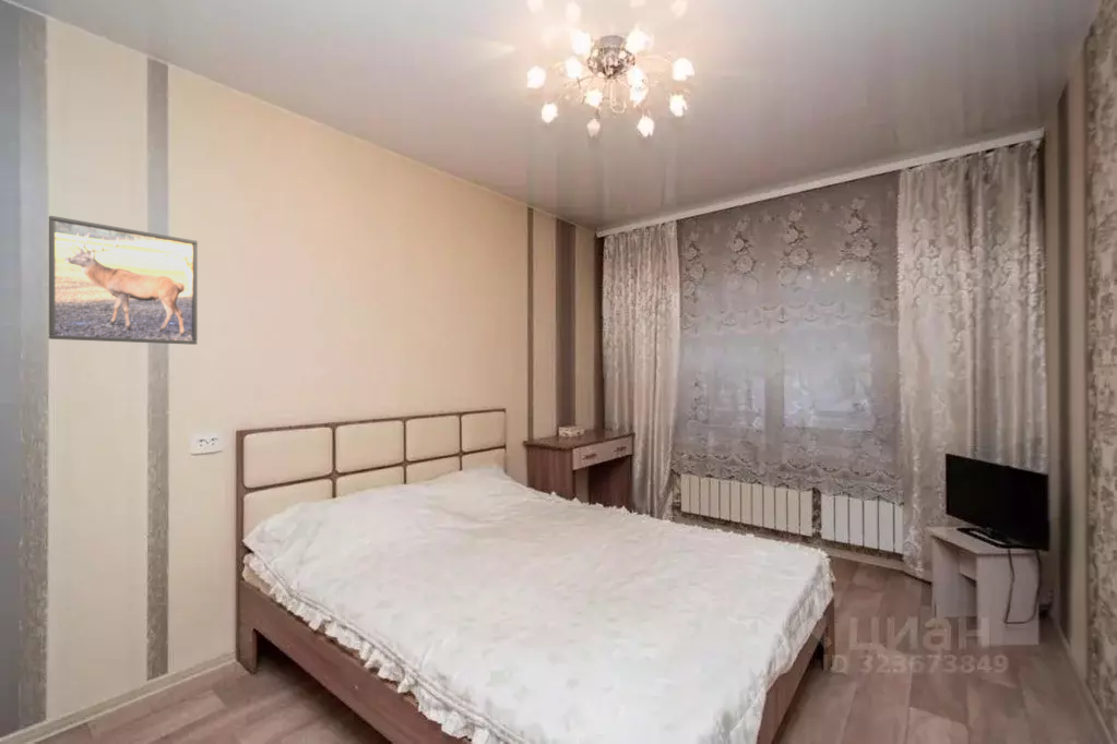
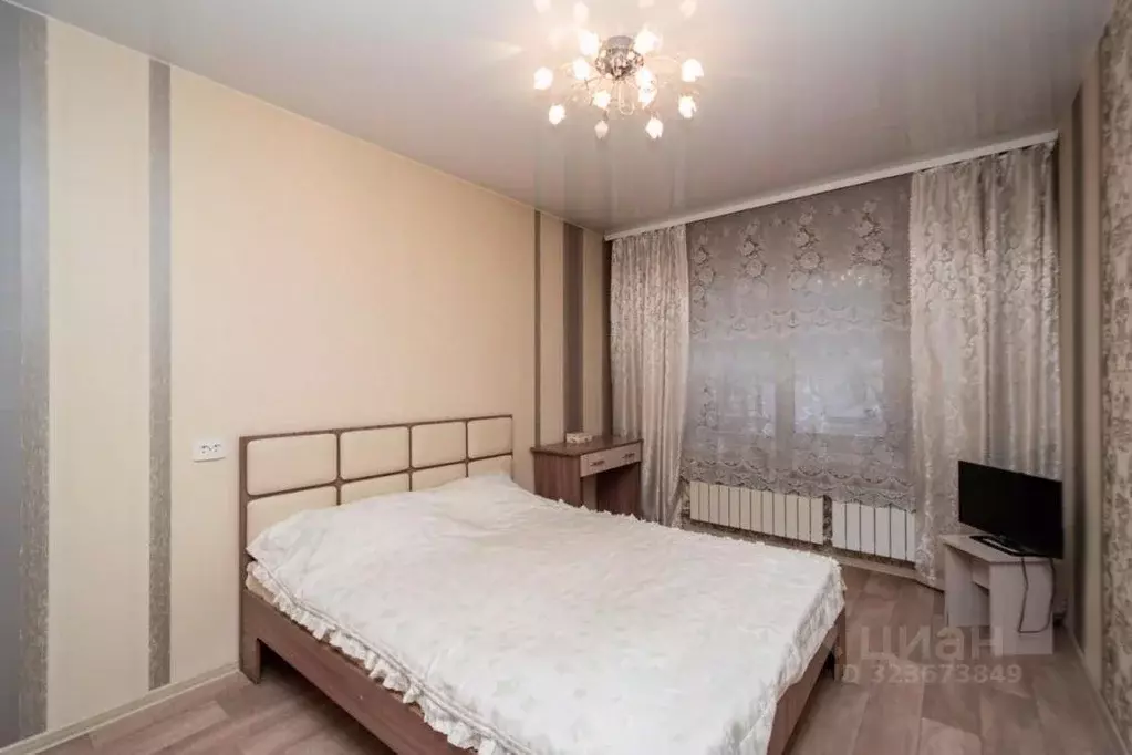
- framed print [48,215,199,346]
